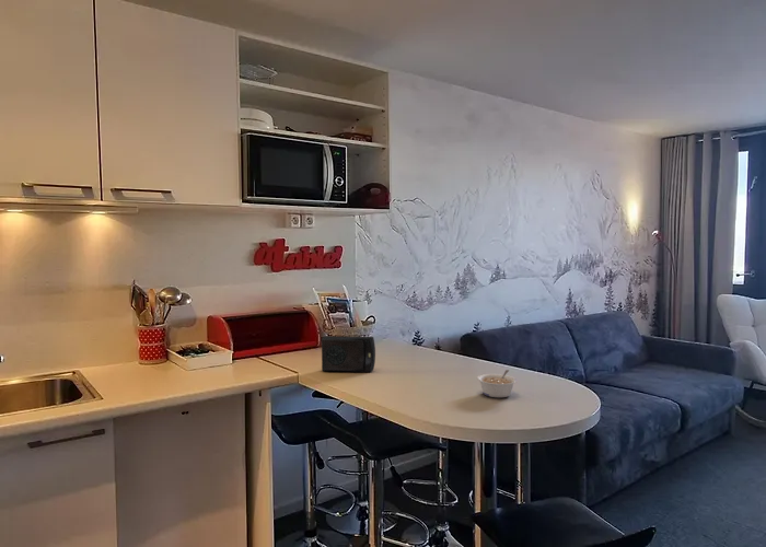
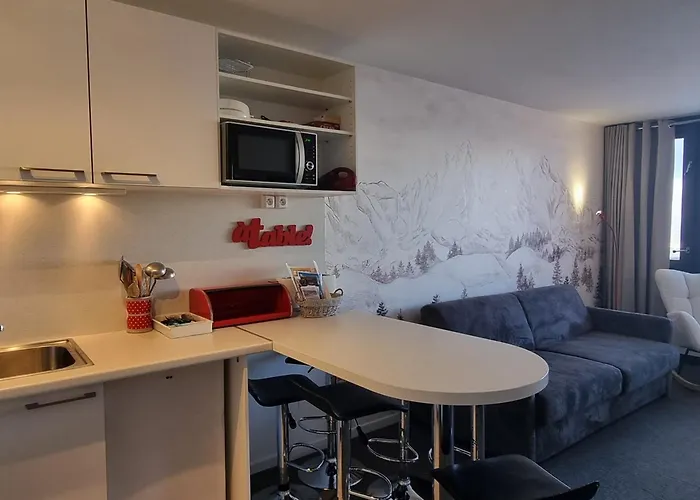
- legume [476,369,518,398]
- speaker [321,335,376,373]
